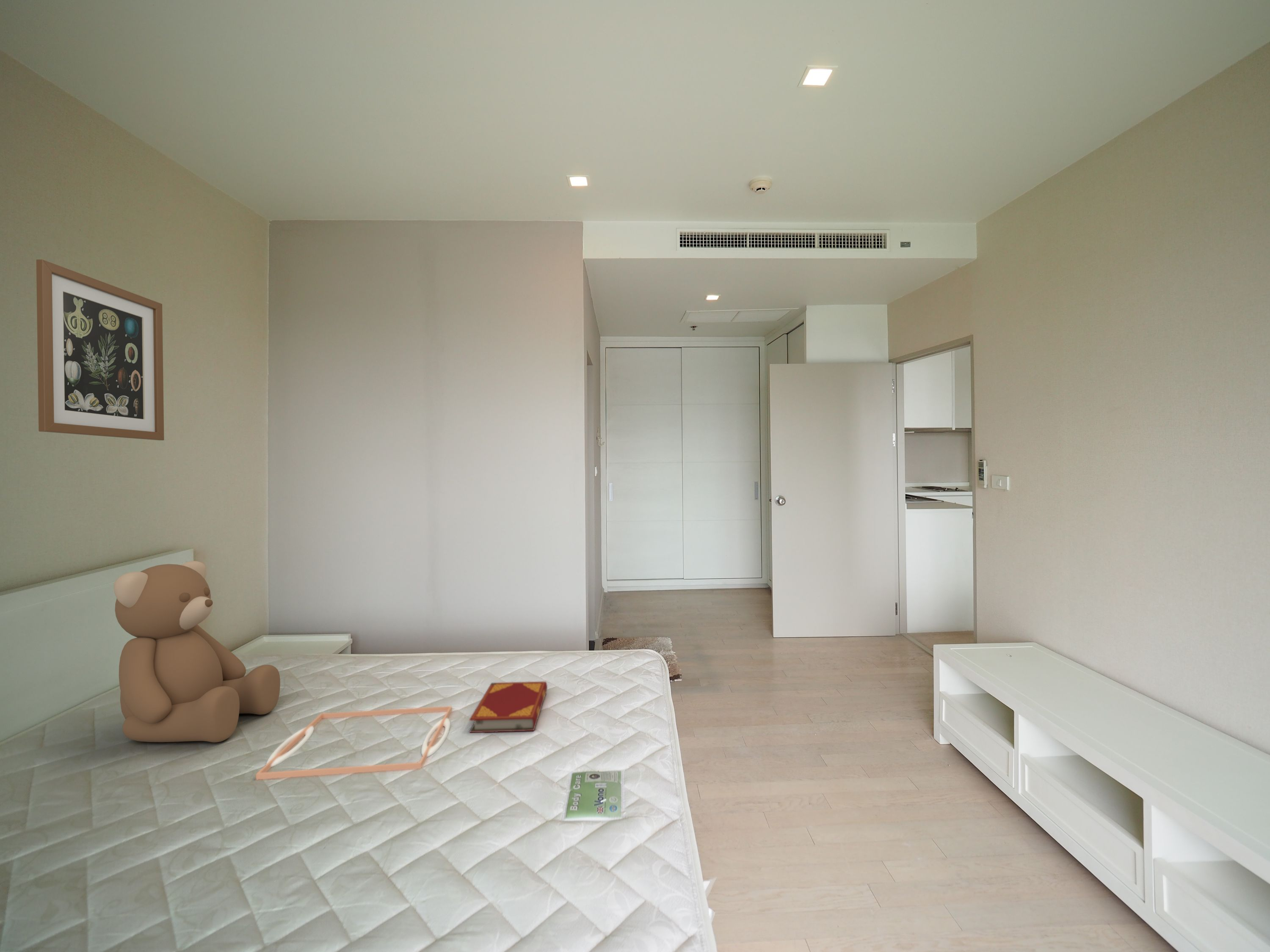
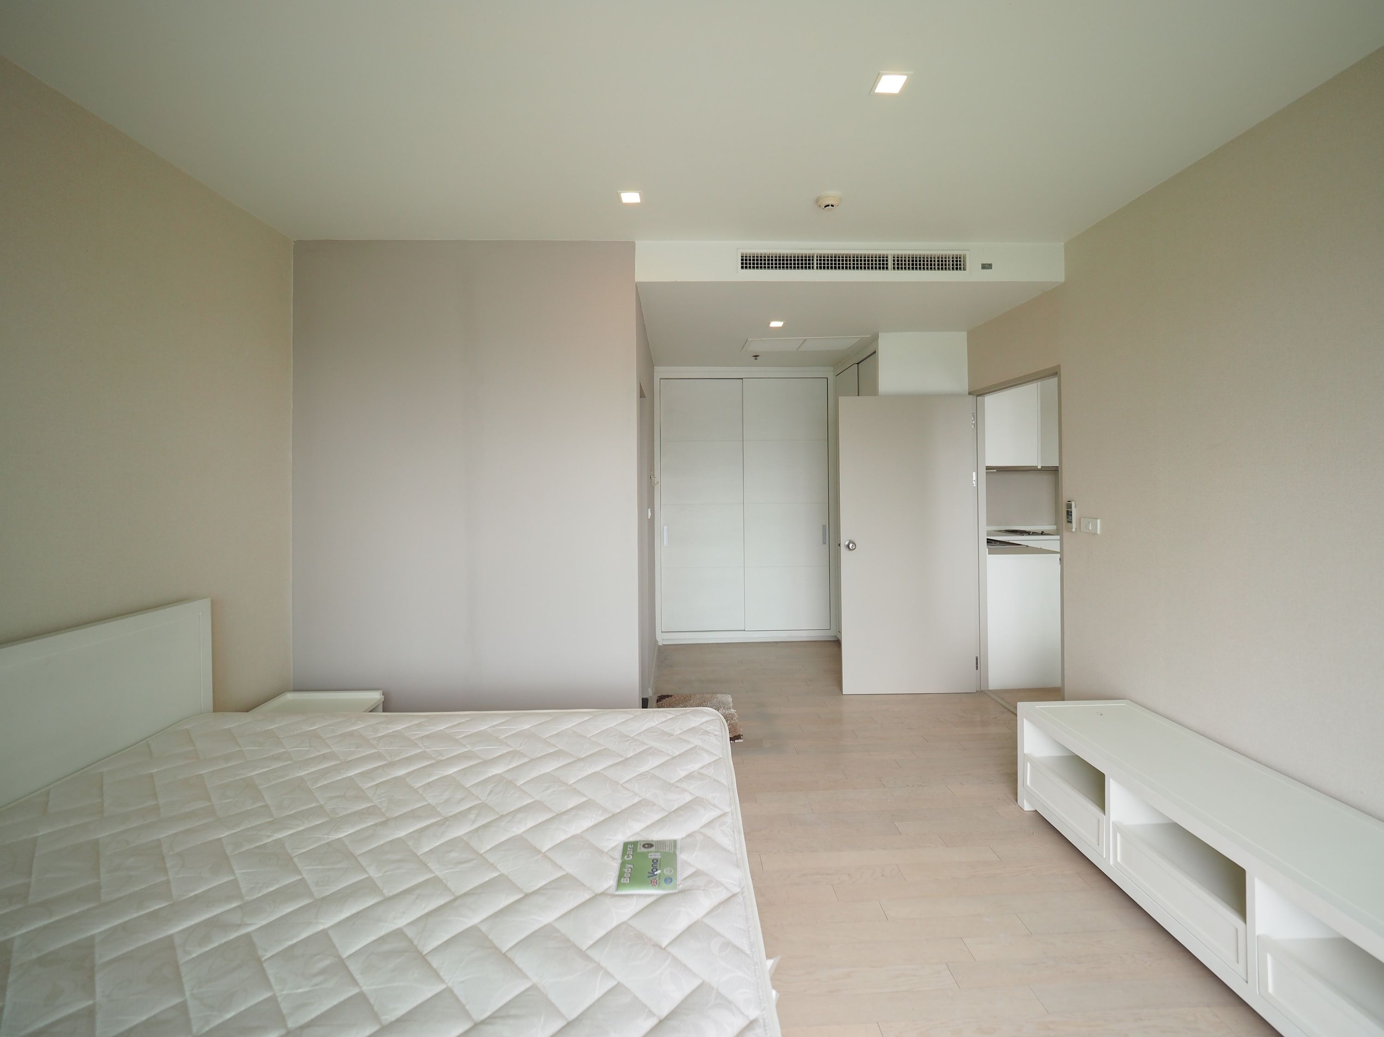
- wall art [36,259,165,441]
- hardback book [469,681,548,733]
- teddy bear [113,561,281,743]
- serving tray [256,706,452,780]
